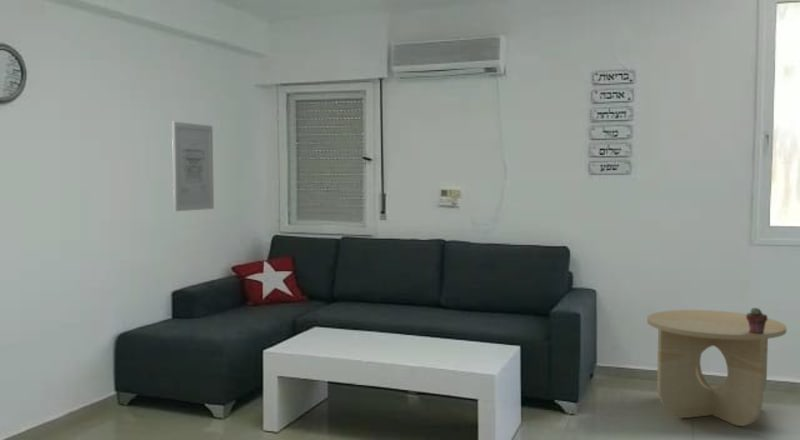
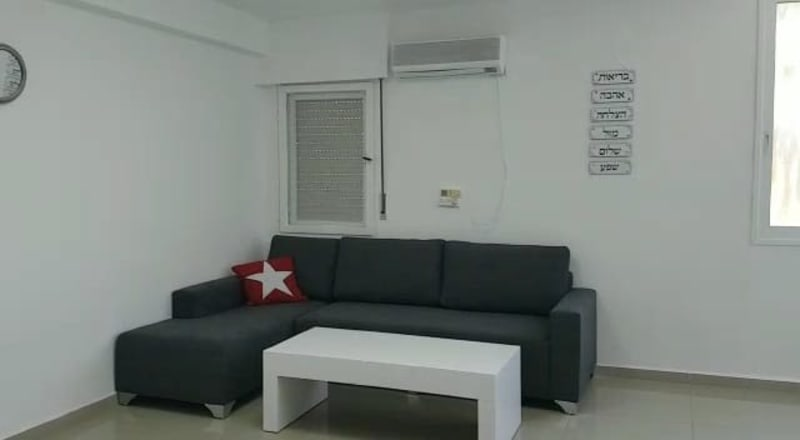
- side table [646,309,788,427]
- wall art [171,121,215,212]
- potted succulent [746,307,768,334]
